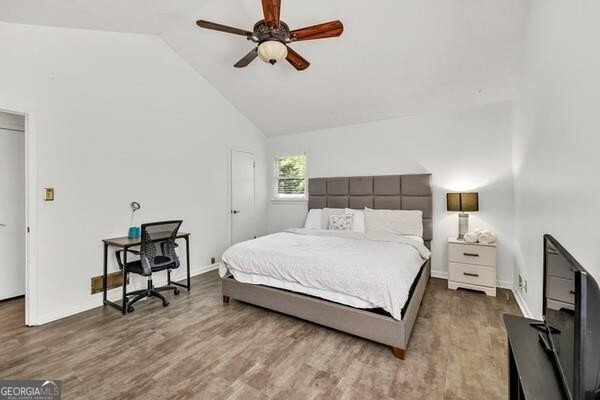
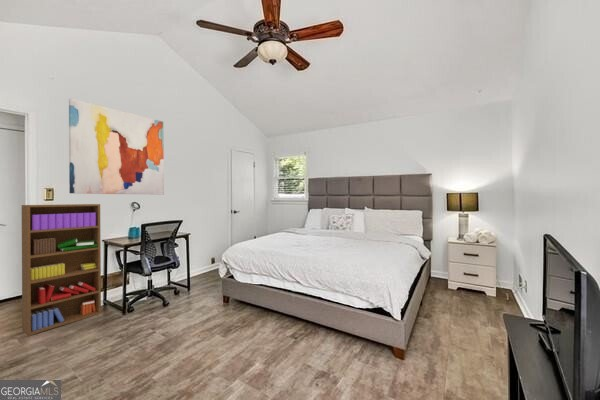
+ wall art [68,98,165,196]
+ bookshelf [21,203,102,337]
